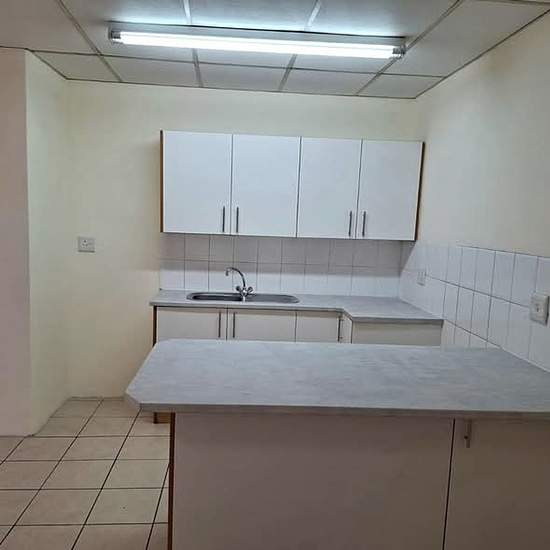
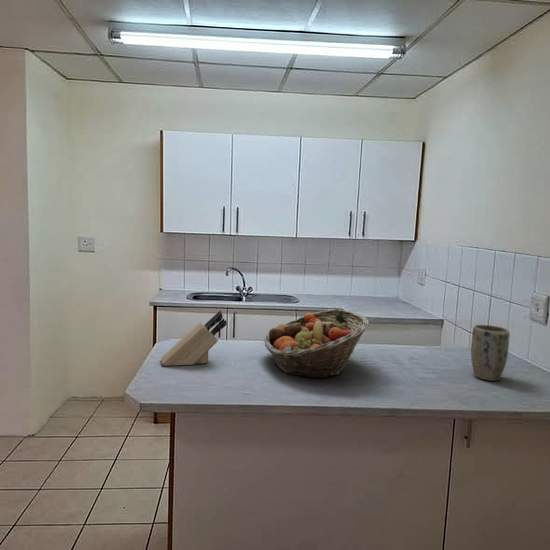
+ knife block [160,310,228,367]
+ plant pot [470,324,511,382]
+ fruit basket [263,308,370,380]
